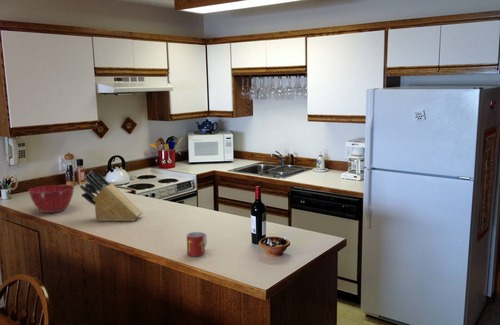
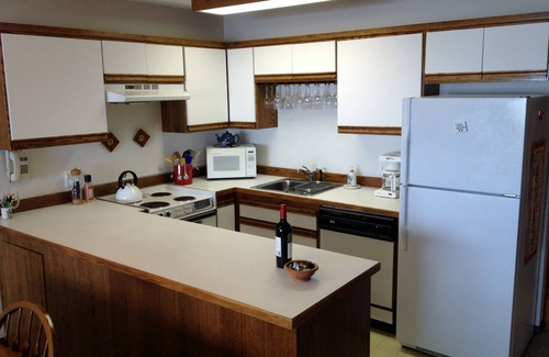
- knife block [79,170,143,222]
- mug [186,231,208,257]
- mixing bowl [27,184,76,214]
